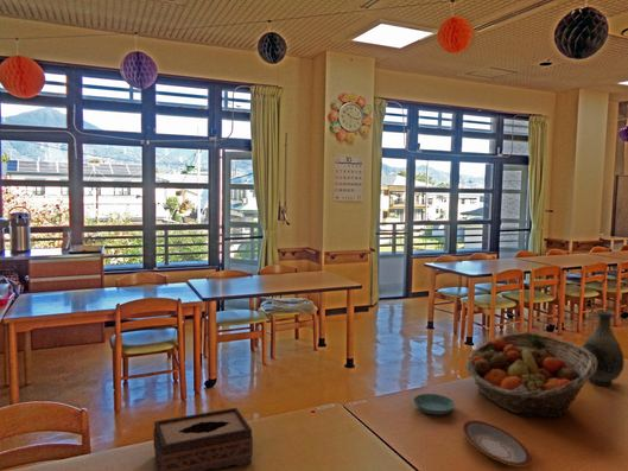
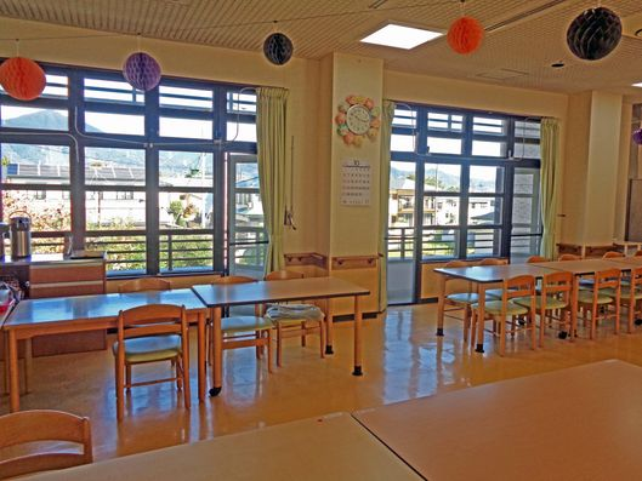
- plate [462,419,532,467]
- vase [582,308,626,387]
- saucer [412,393,456,416]
- fruit basket [464,331,597,419]
- tissue box [152,407,254,471]
